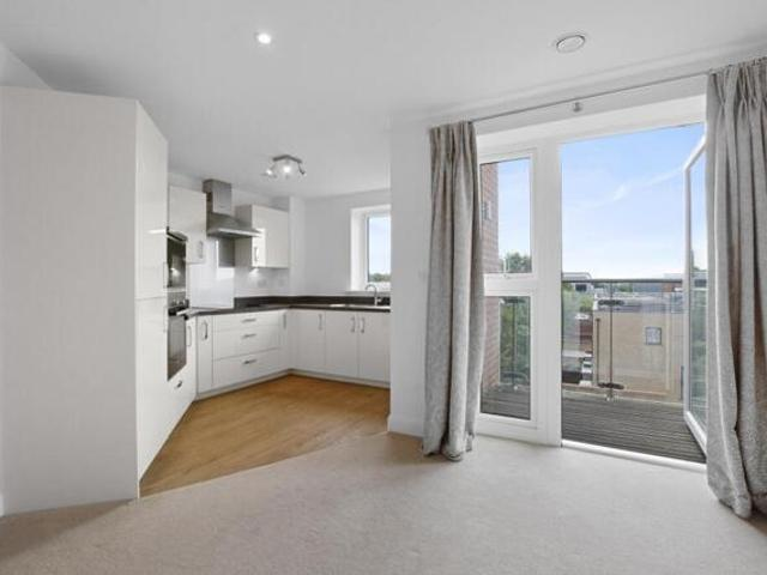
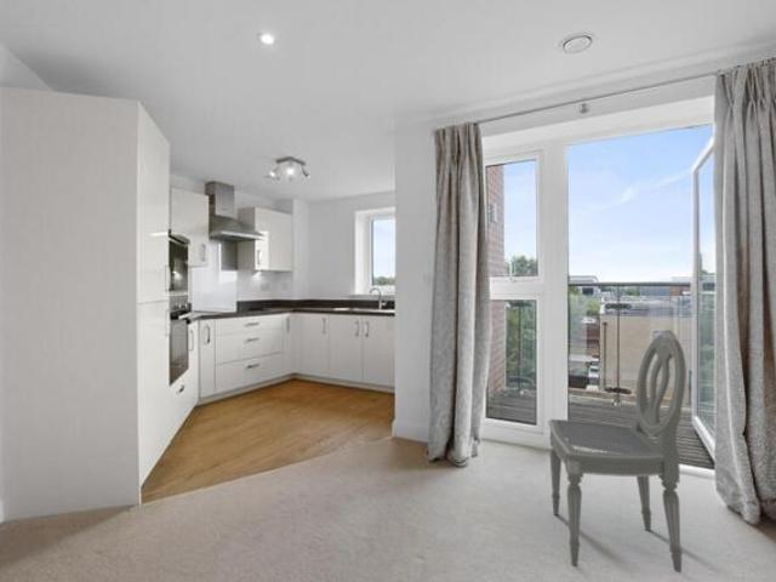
+ dining chair [547,329,687,574]
